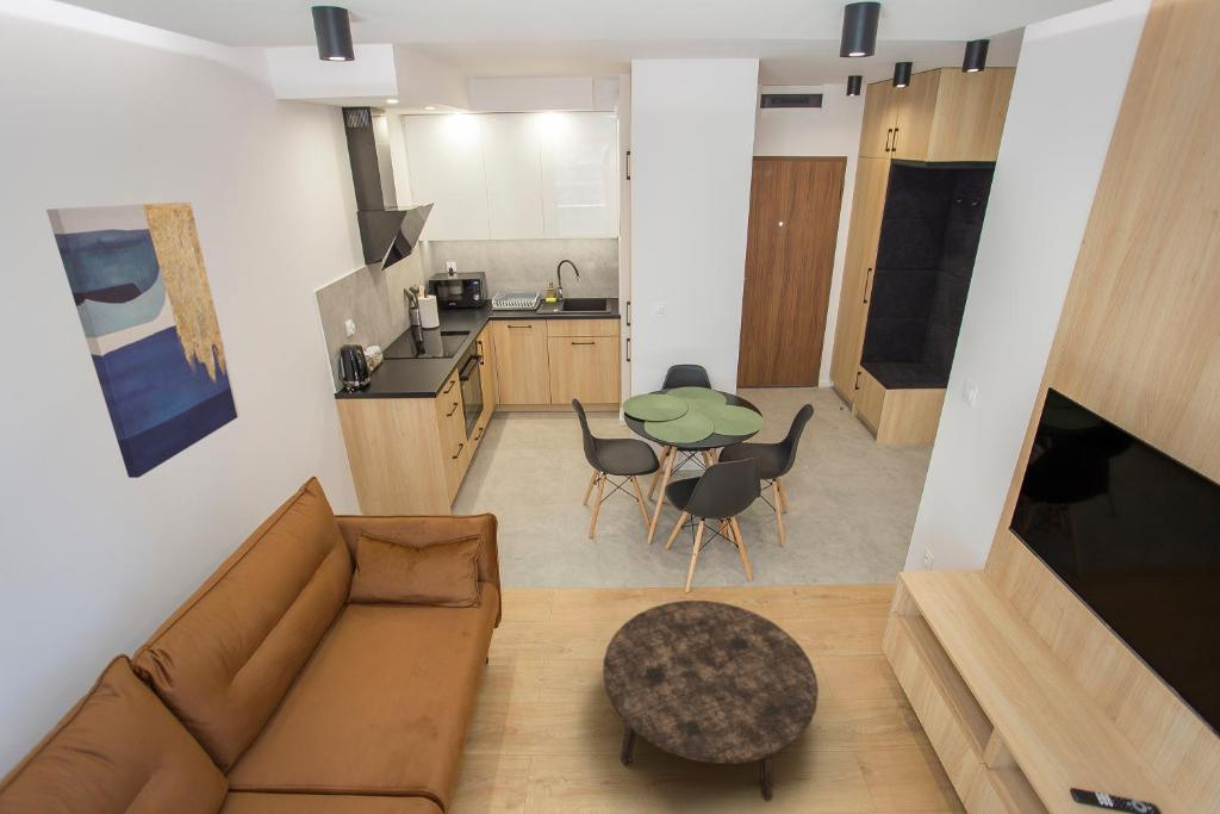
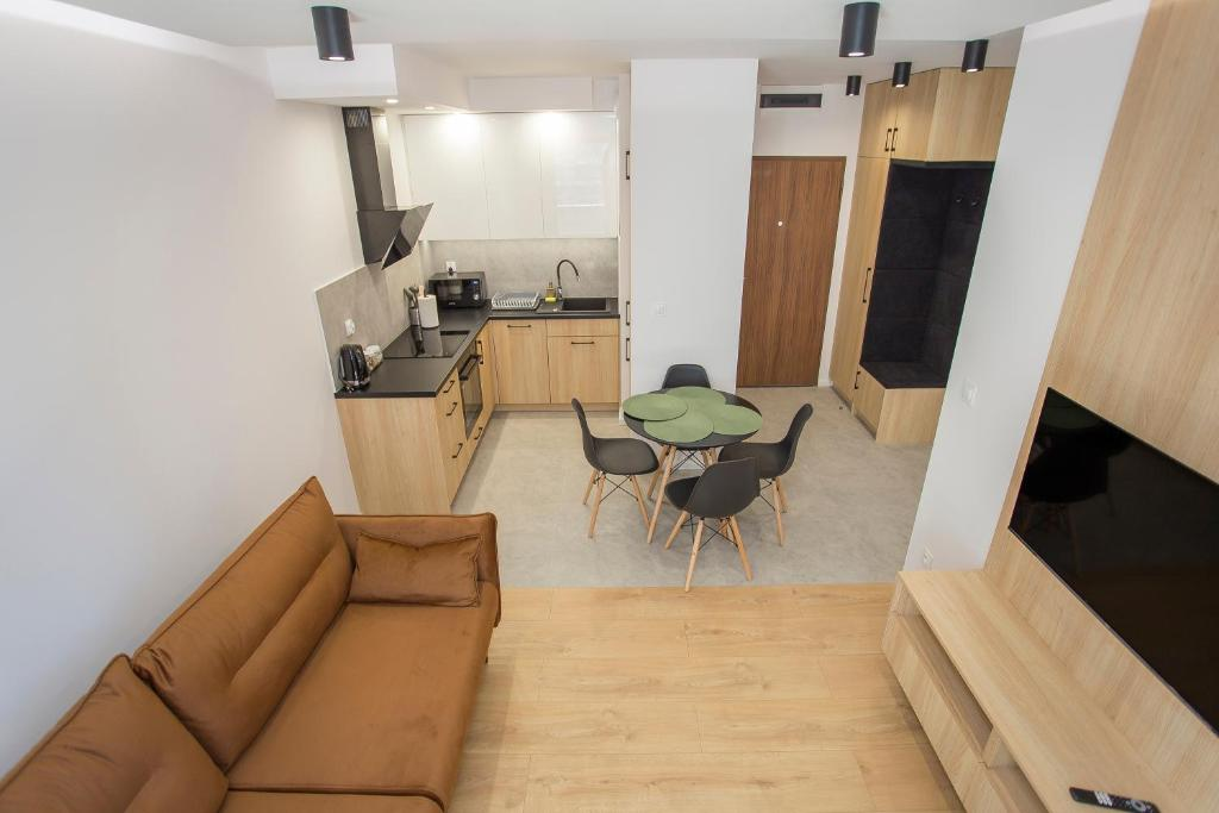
- wall art [45,201,241,479]
- coffee table [603,599,820,803]
